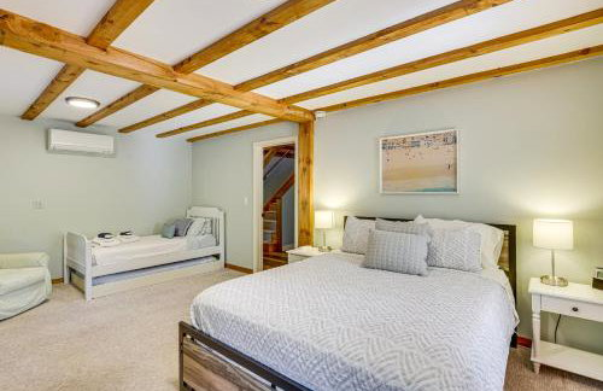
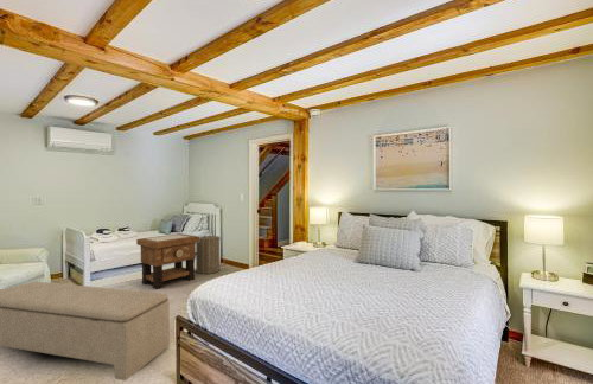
+ laundry hamper [195,231,222,275]
+ side table [135,232,199,290]
+ bench [0,281,171,382]
